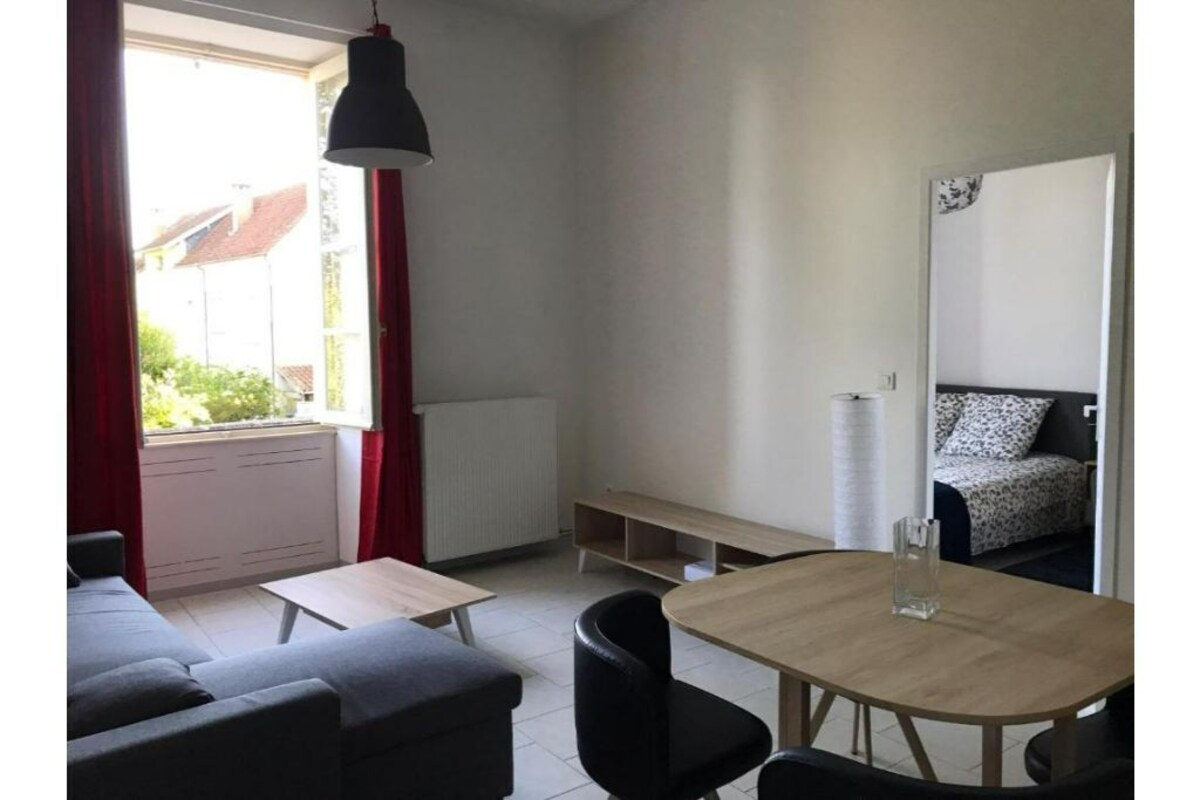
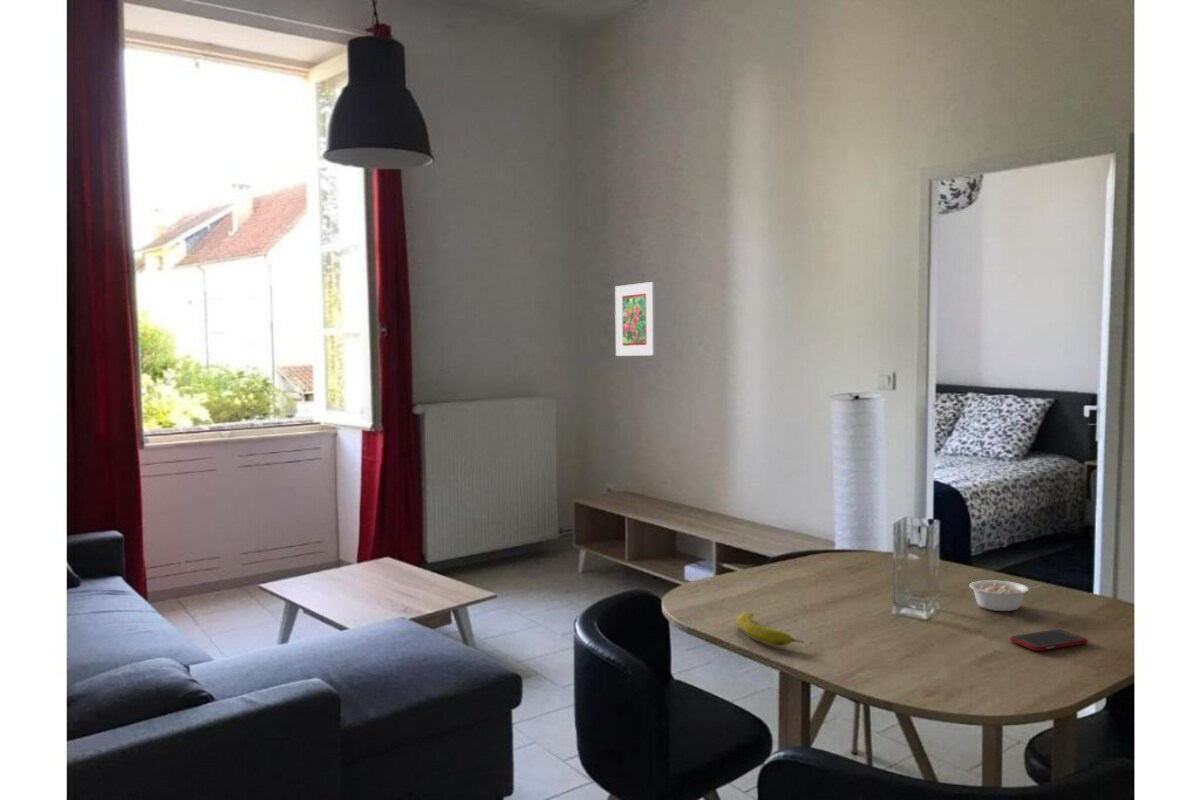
+ cell phone [1009,628,1089,652]
+ fruit [735,611,805,647]
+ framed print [614,281,657,357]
+ legume [968,579,1043,612]
